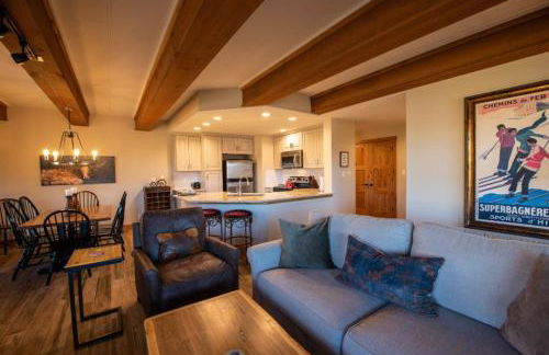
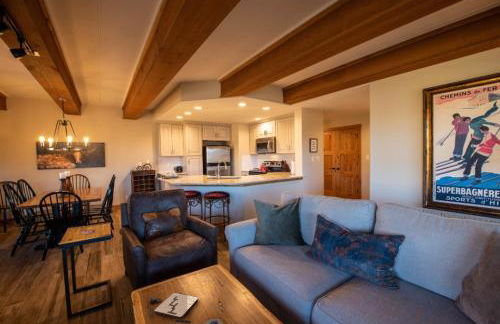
+ board game [148,292,199,324]
